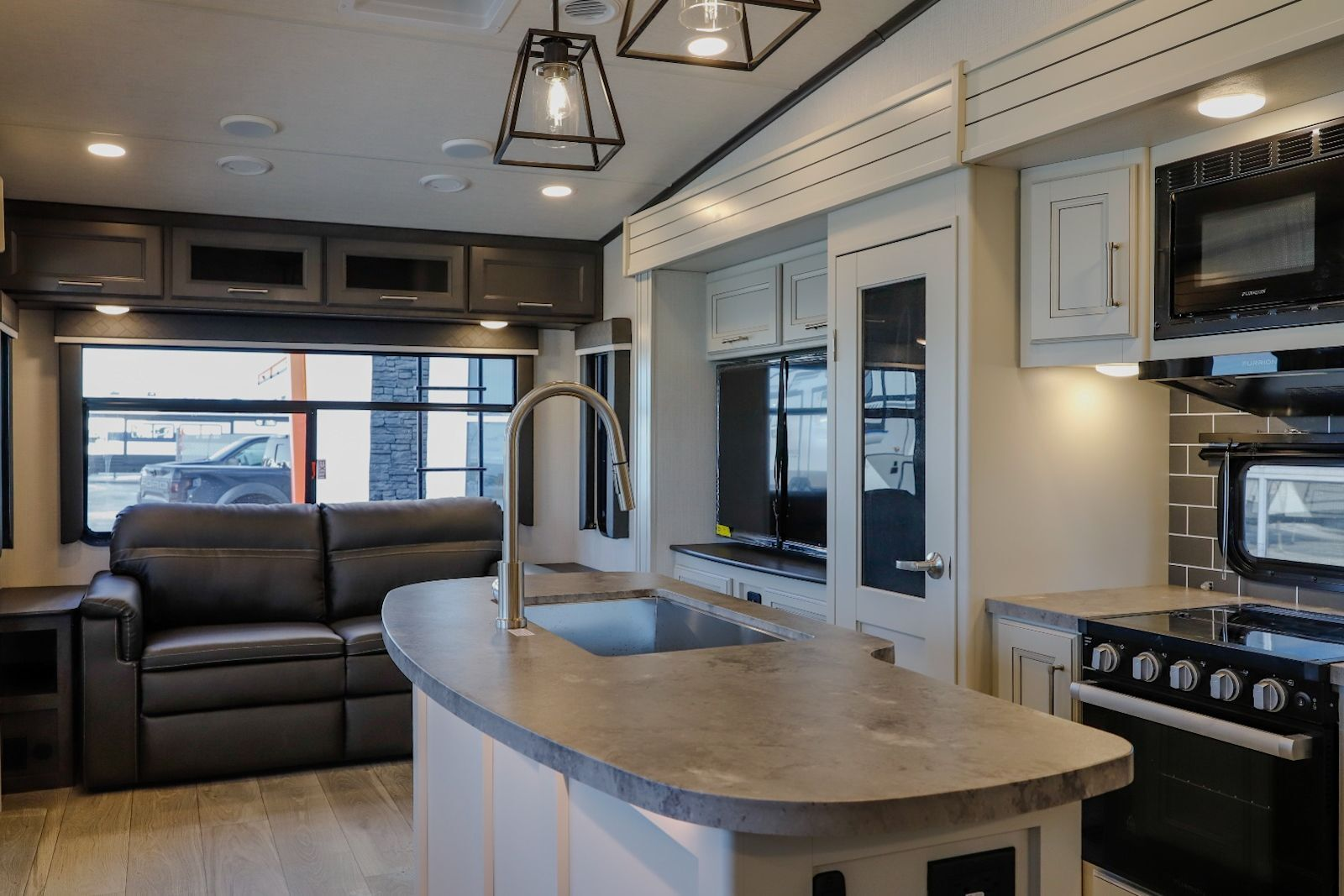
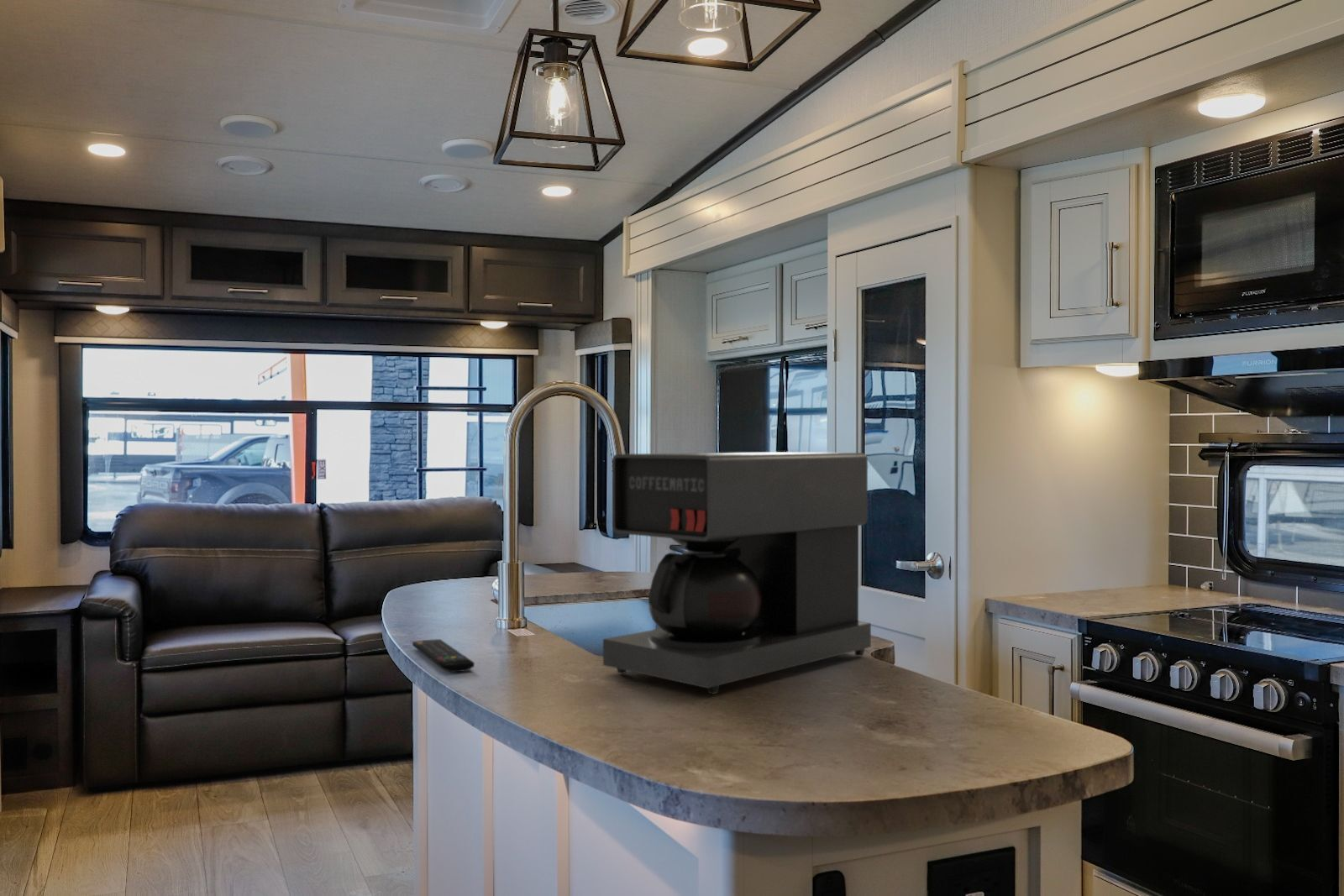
+ coffee maker [602,451,872,694]
+ remote control [412,638,475,673]
